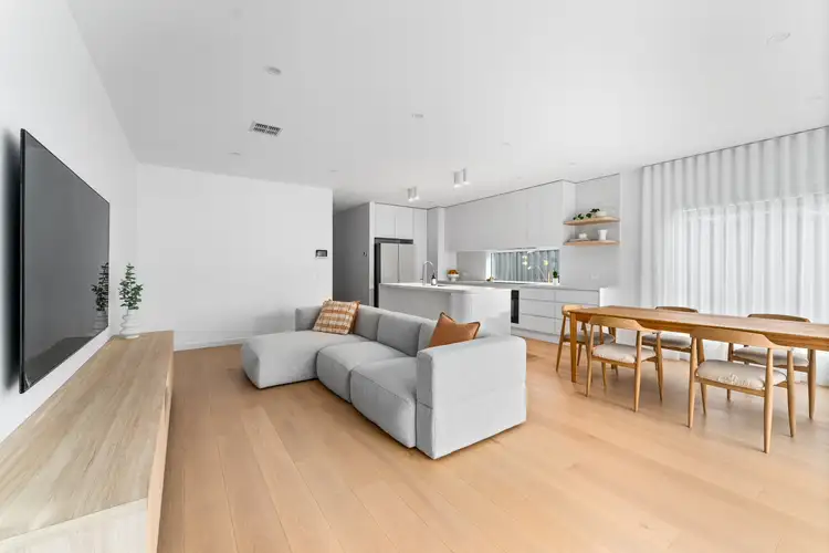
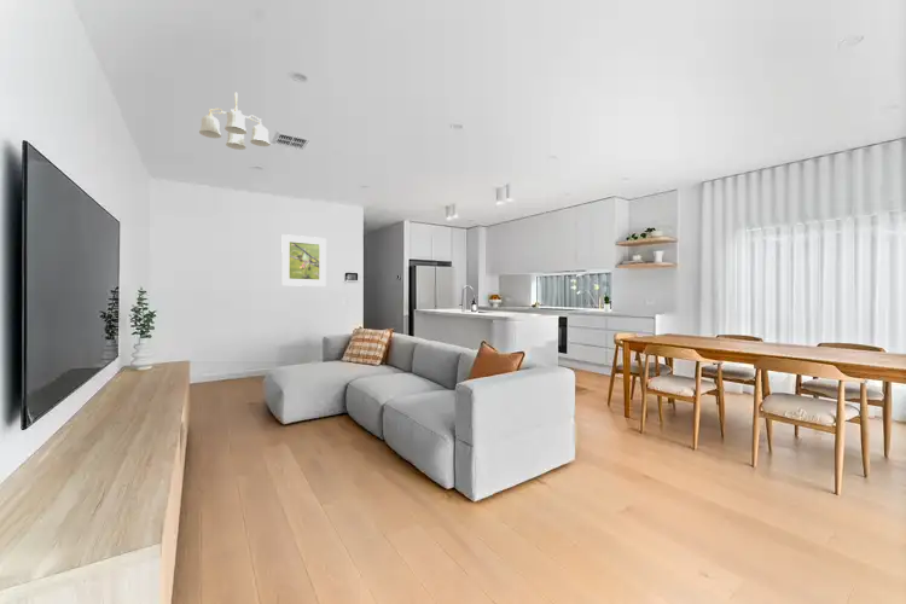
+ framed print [280,233,327,288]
+ ceiling light fixture [198,92,272,151]
